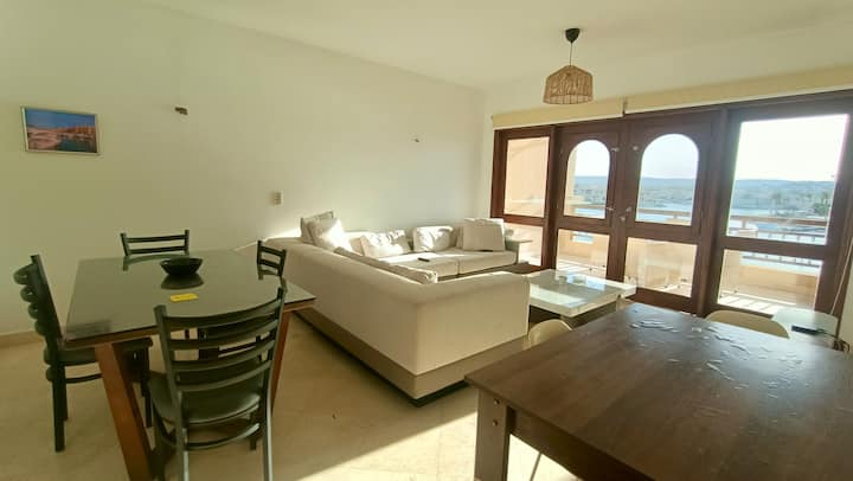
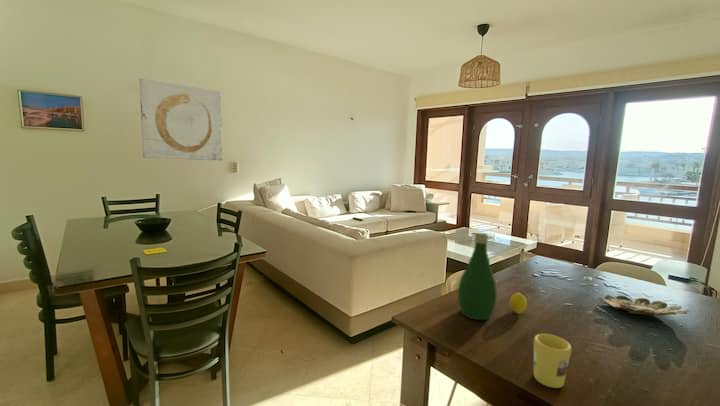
+ bowl [598,294,690,316]
+ wall art [138,78,223,161]
+ bottle [457,232,498,321]
+ fruit [509,291,528,315]
+ mug [533,333,572,389]
